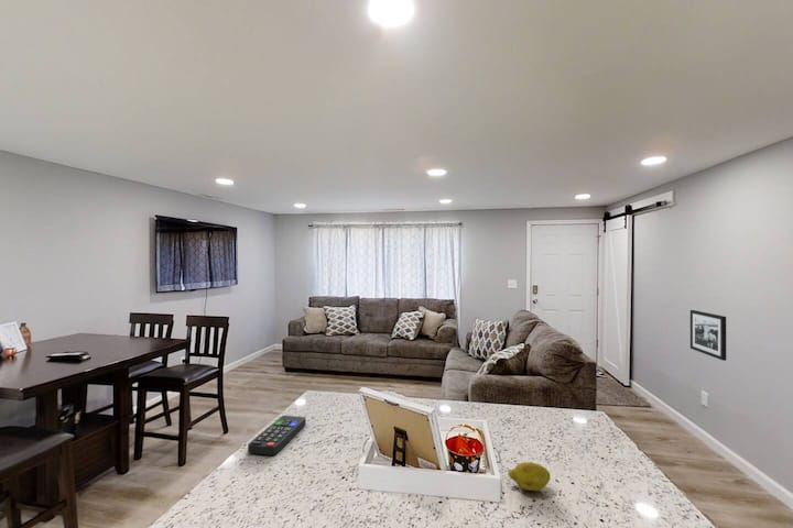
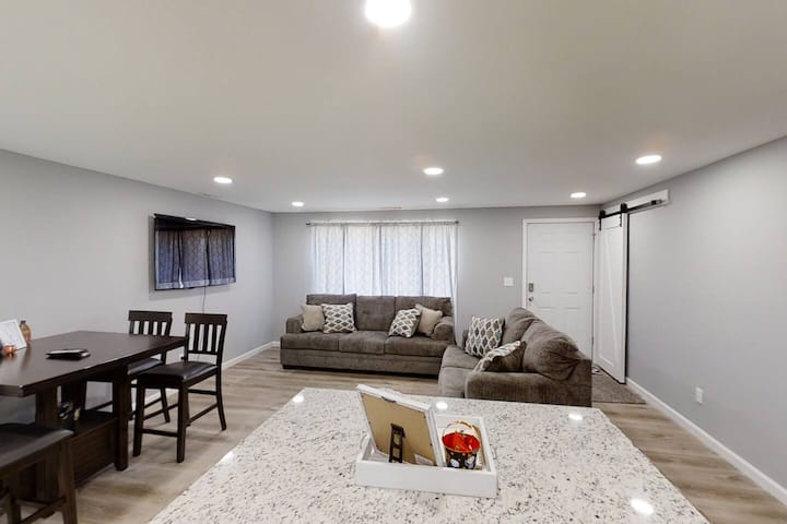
- remote control [247,415,307,457]
- fruit [508,461,552,492]
- picture frame [689,309,727,362]
